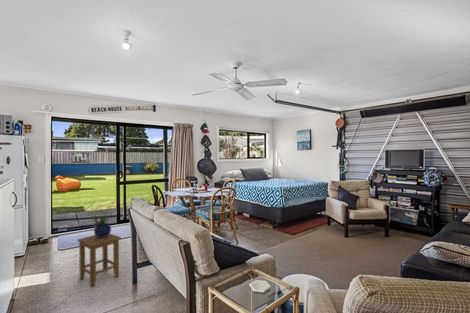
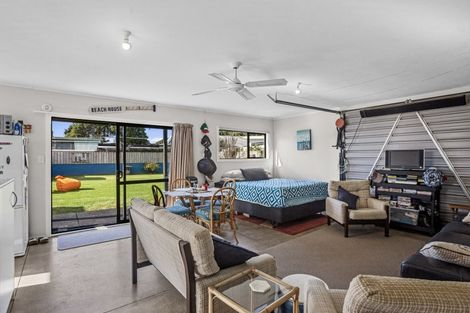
- potted plant [91,209,114,237]
- stool [76,233,122,288]
